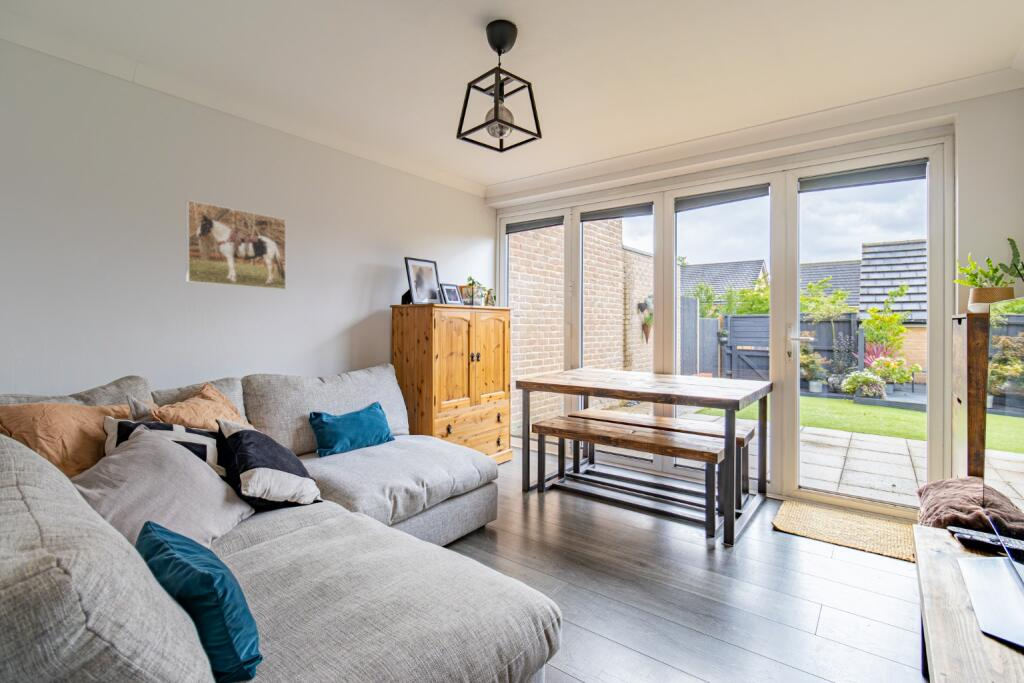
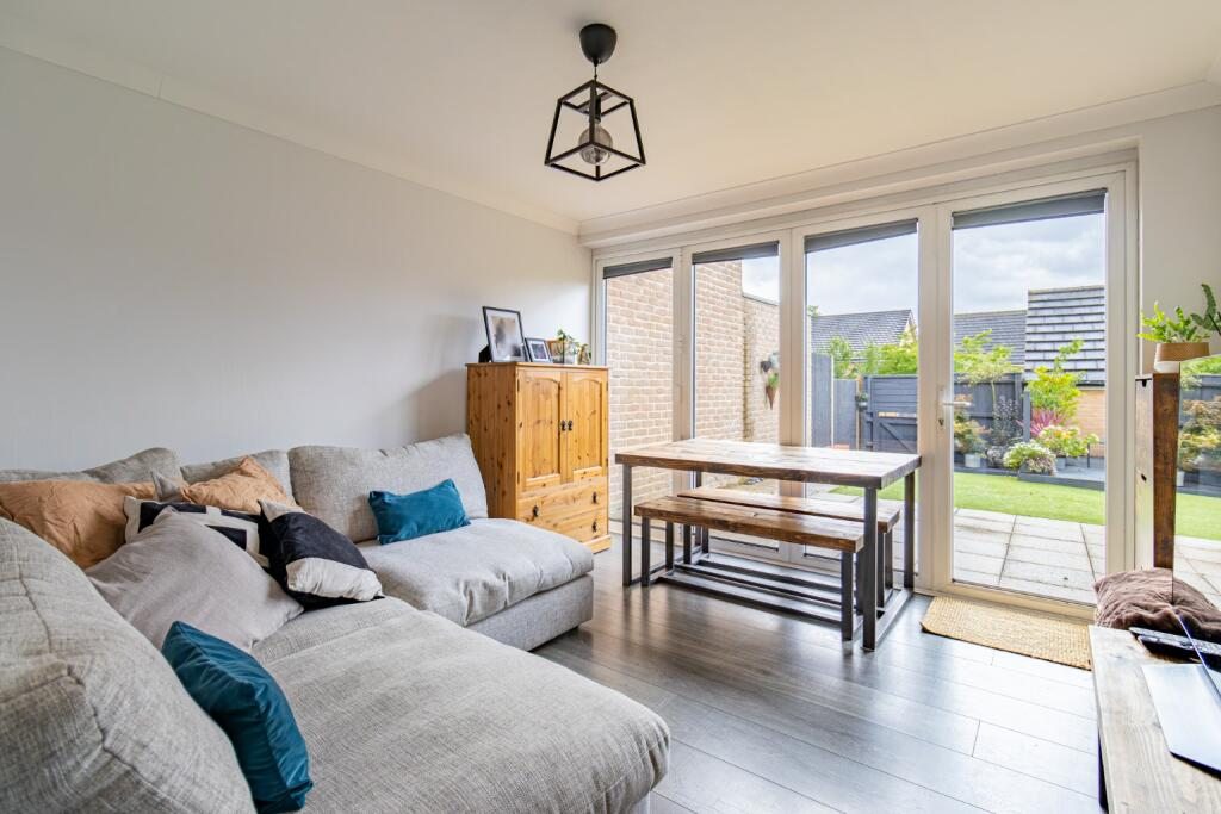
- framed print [185,199,287,291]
